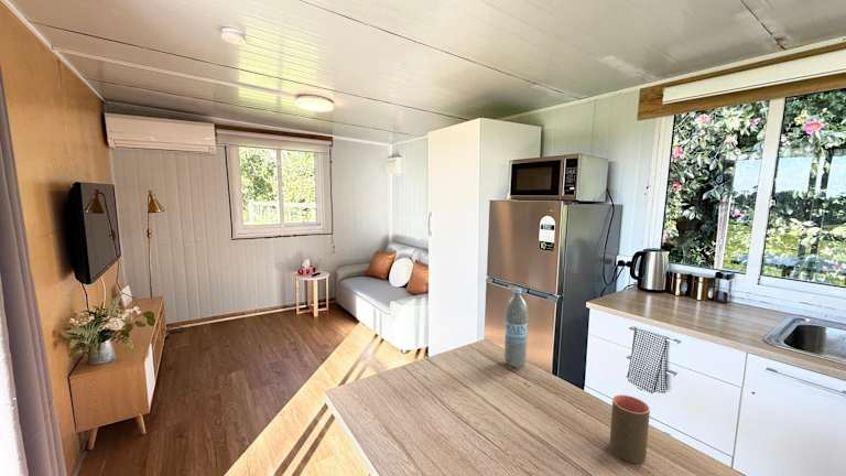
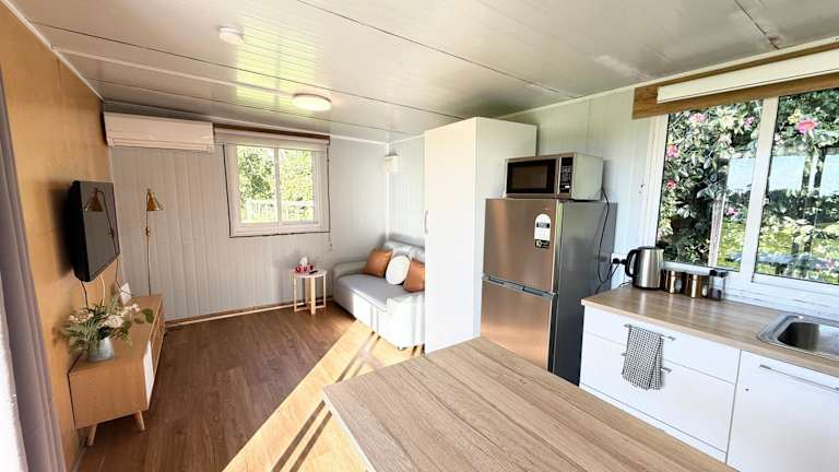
- cup [609,394,651,464]
- water bottle [503,286,529,369]
